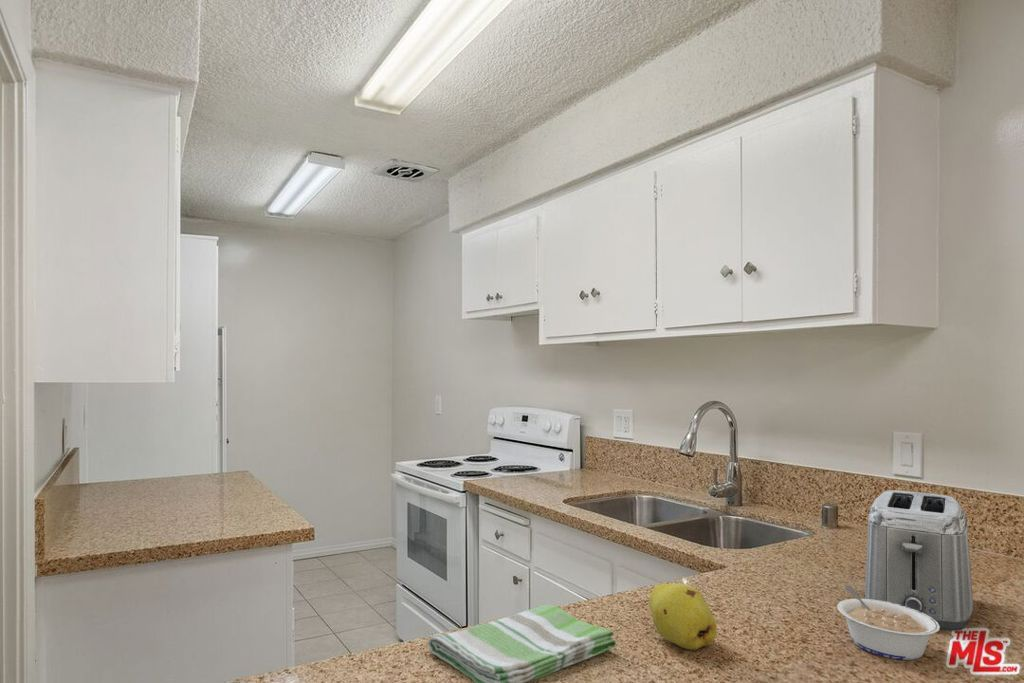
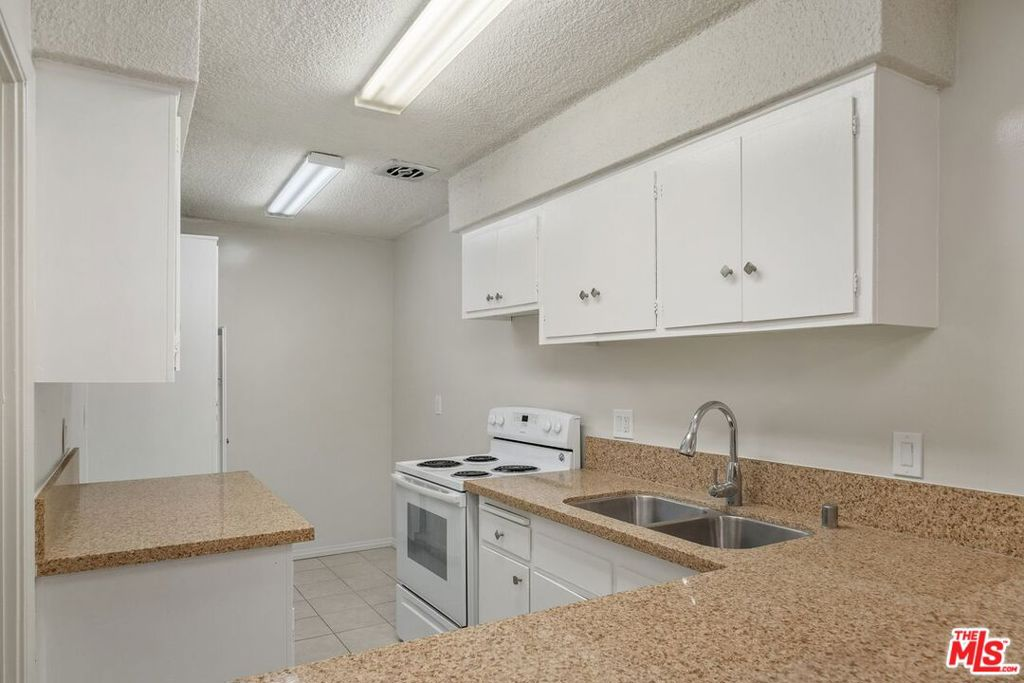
- fruit [648,583,718,651]
- dish towel [427,603,617,683]
- toaster [864,489,974,632]
- legume [836,585,940,661]
